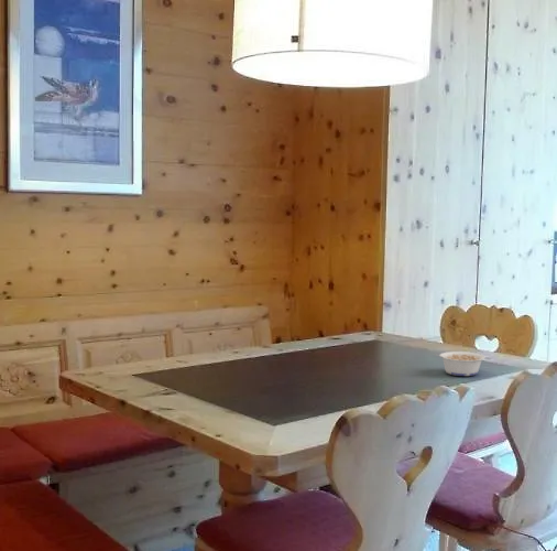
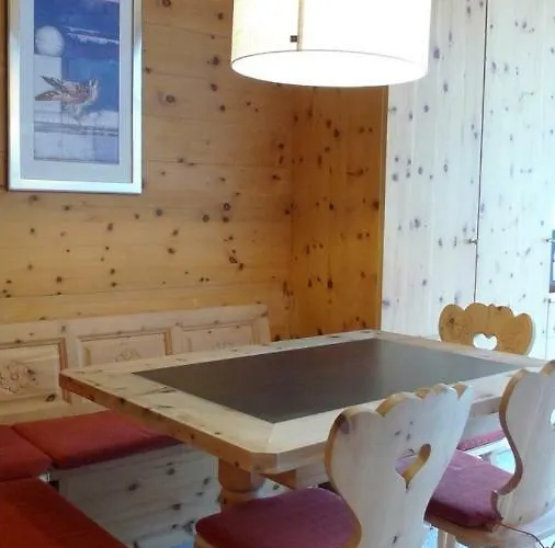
- legume [434,350,487,377]
